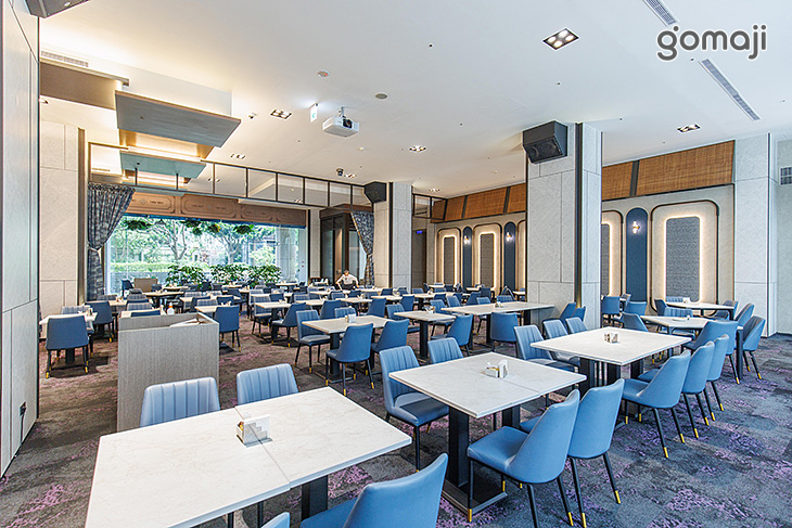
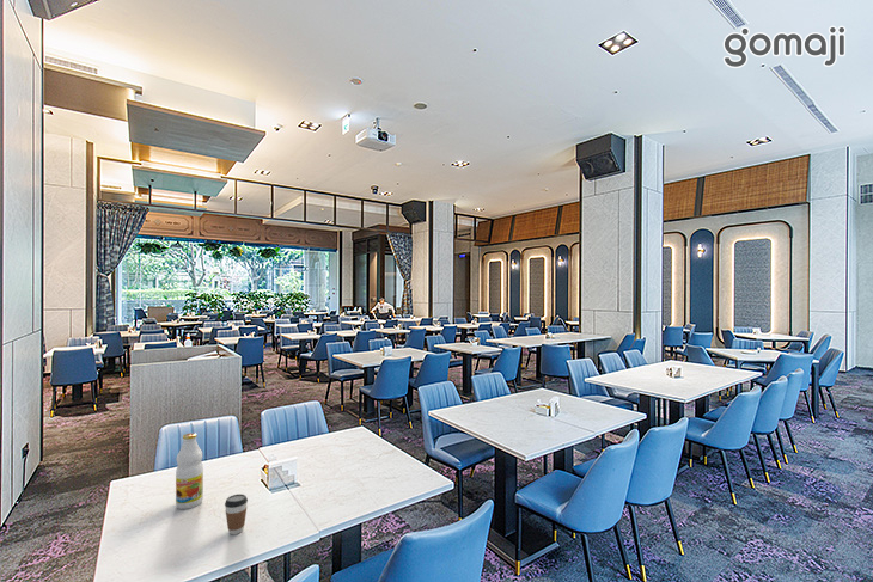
+ beverage bottle [175,431,204,510]
+ coffee cup [224,492,249,535]
